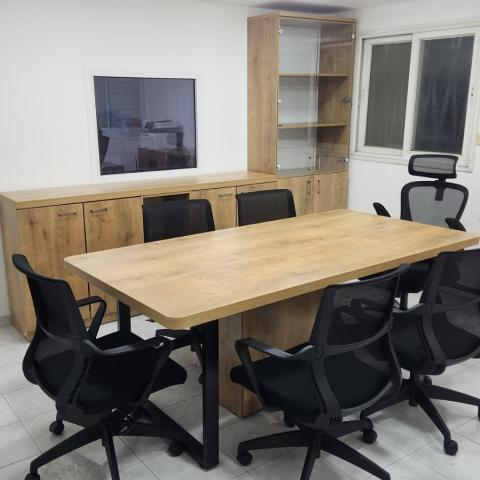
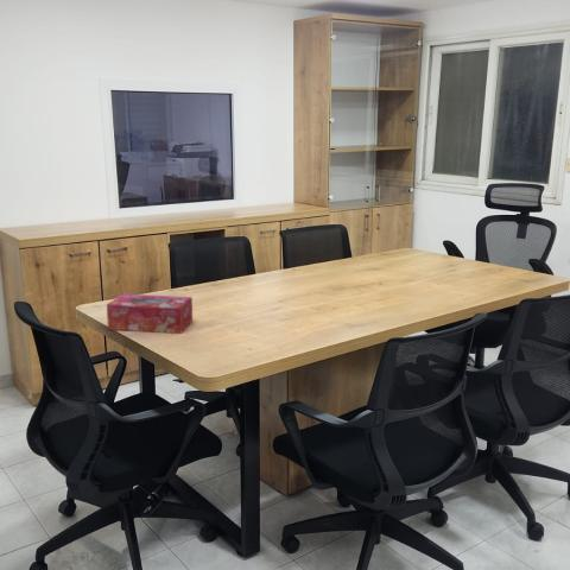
+ tissue box [106,293,194,335]
